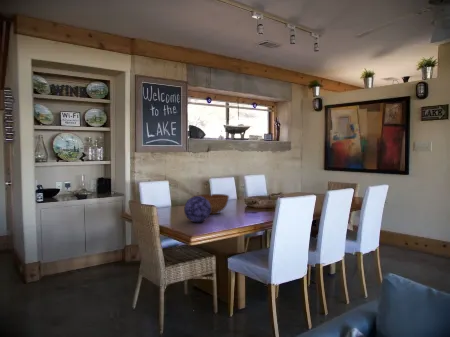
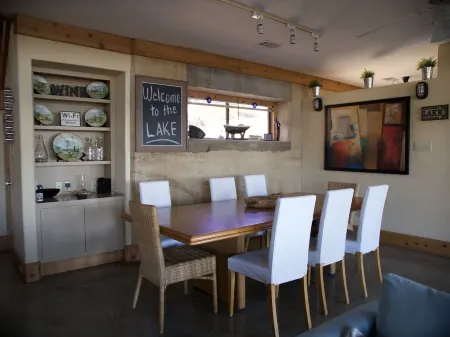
- bowl [191,193,230,215]
- decorative ball [183,195,211,223]
